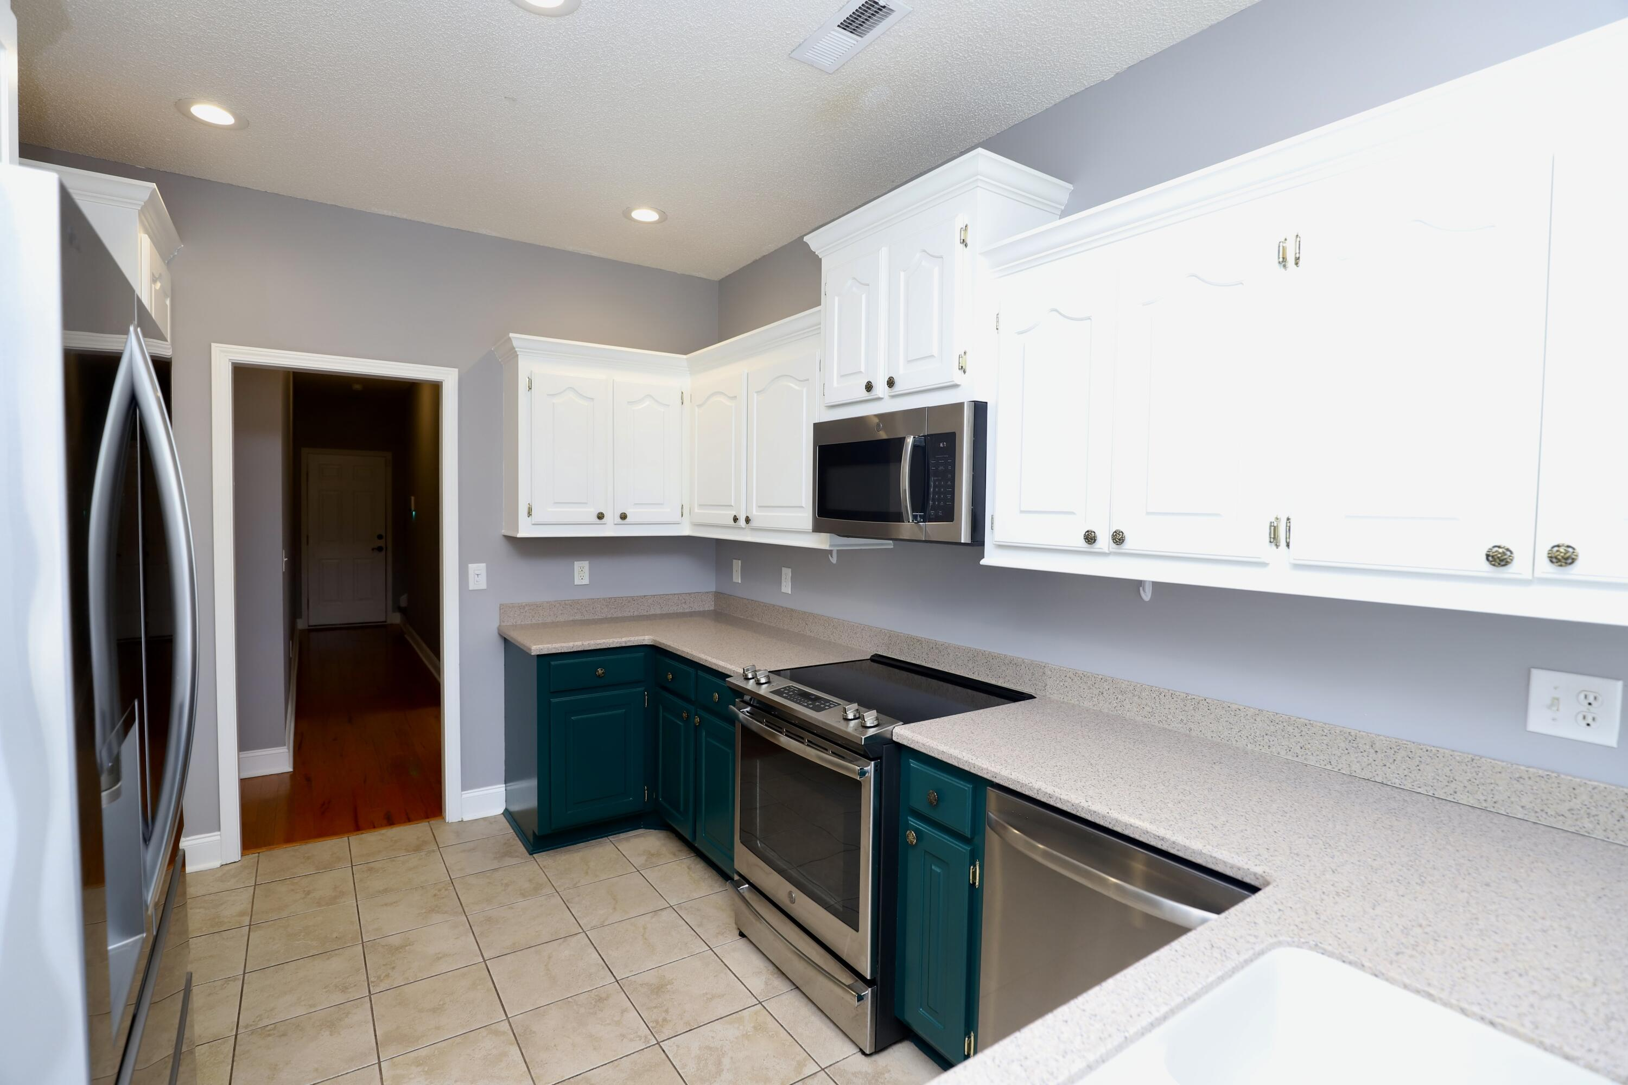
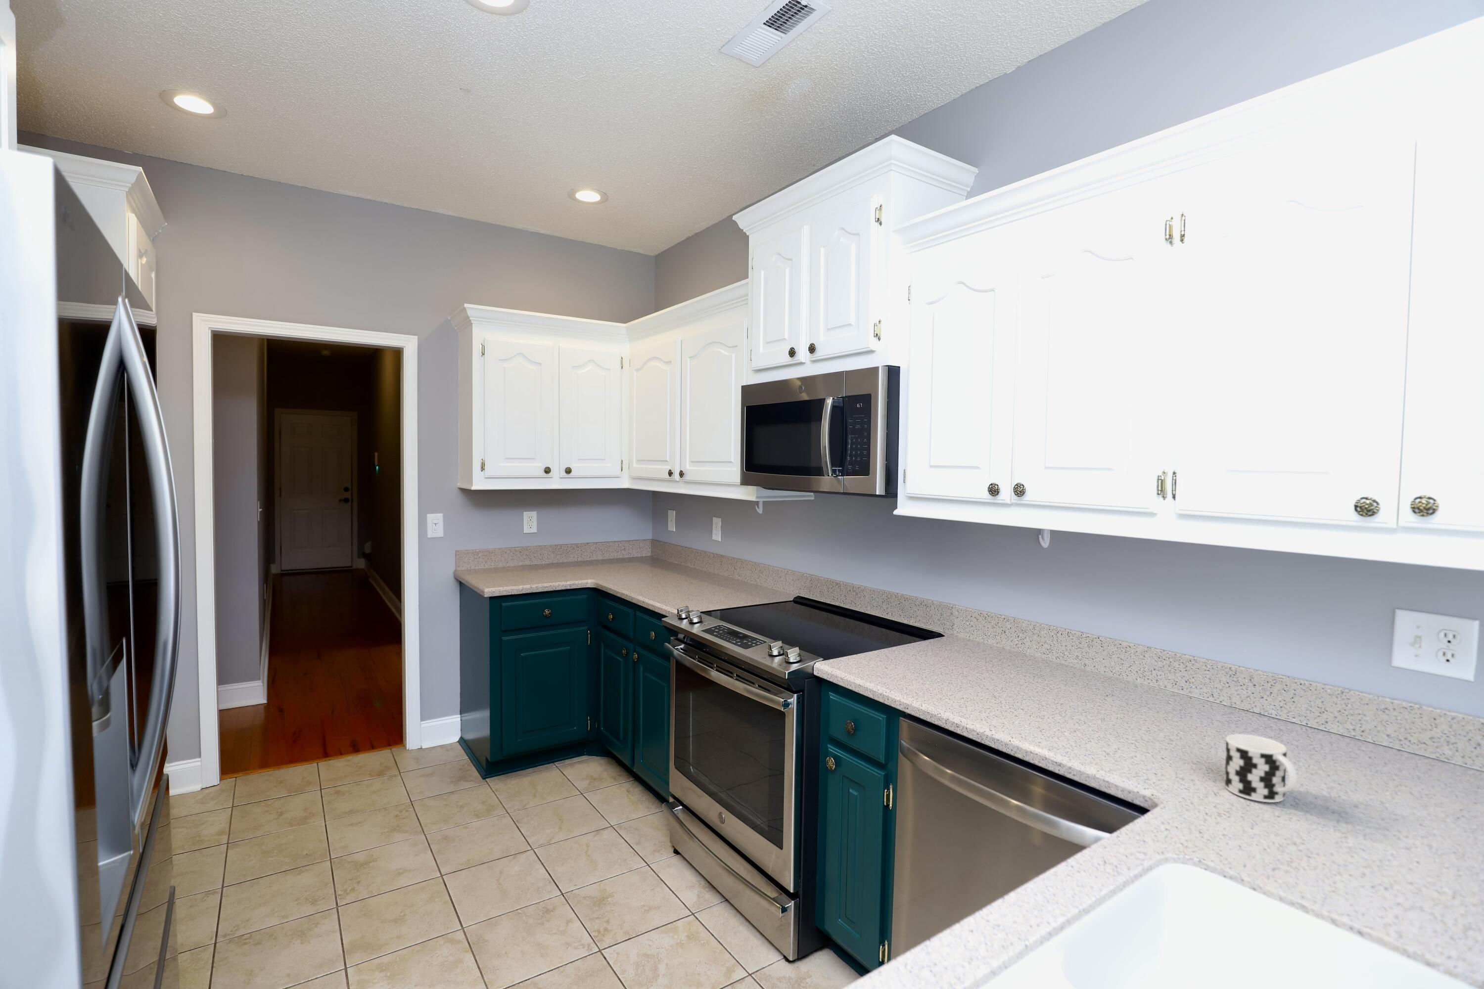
+ cup [1225,733,1297,804]
